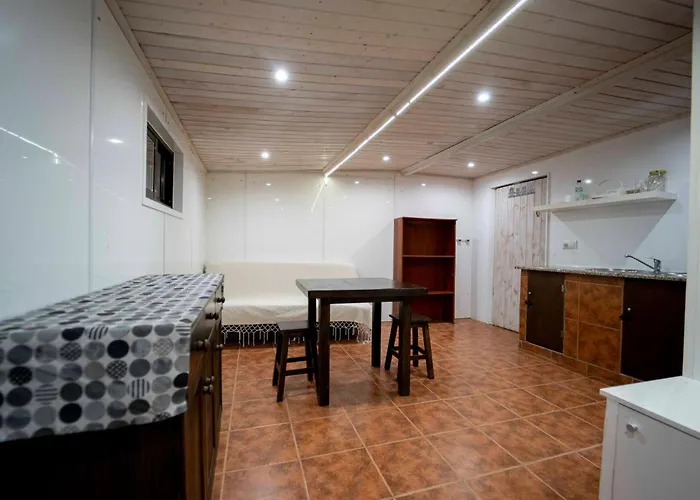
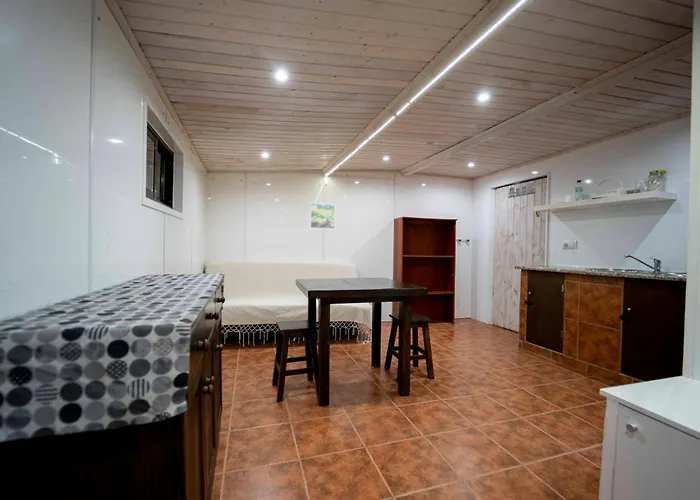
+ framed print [309,202,336,230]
